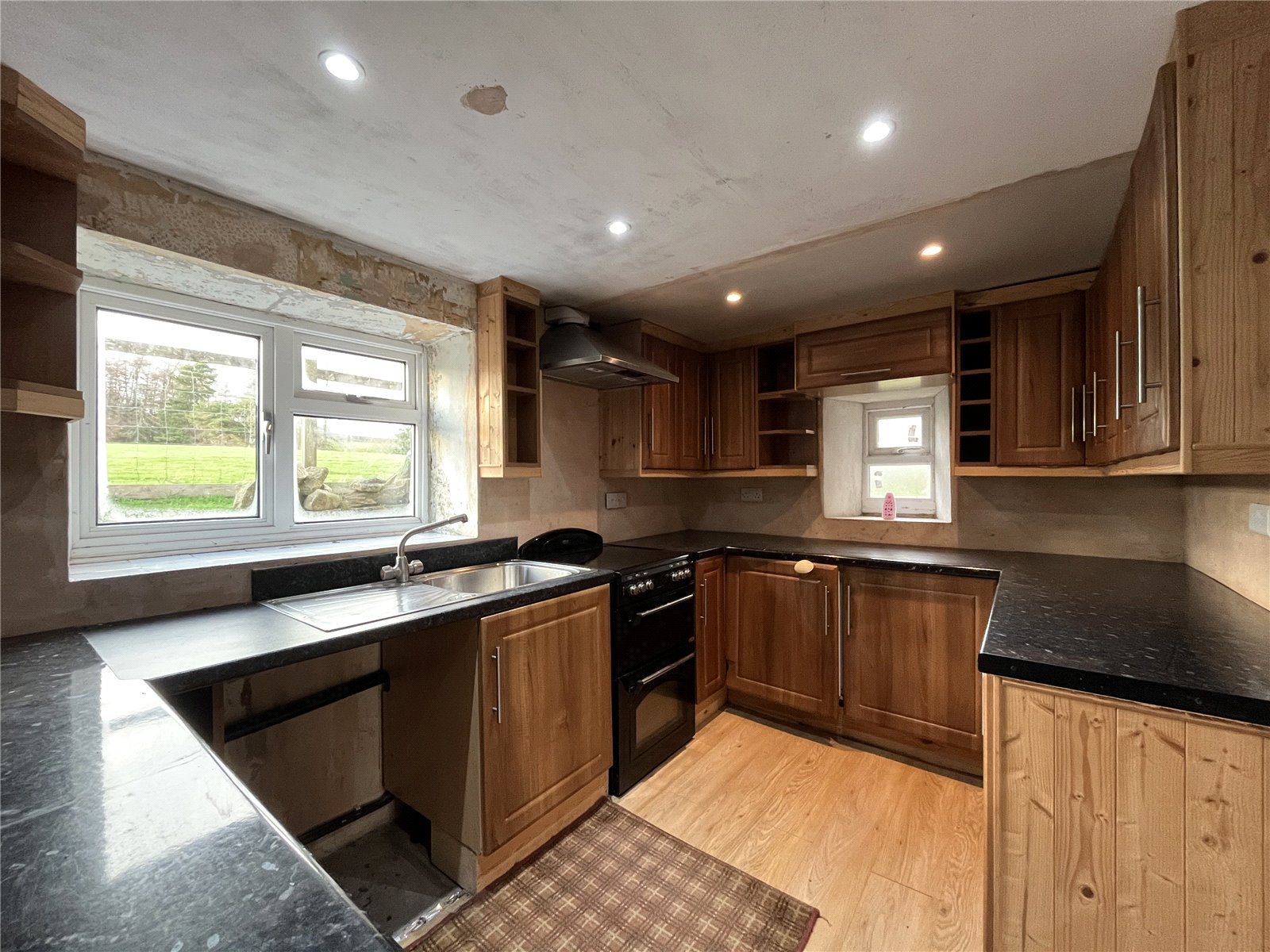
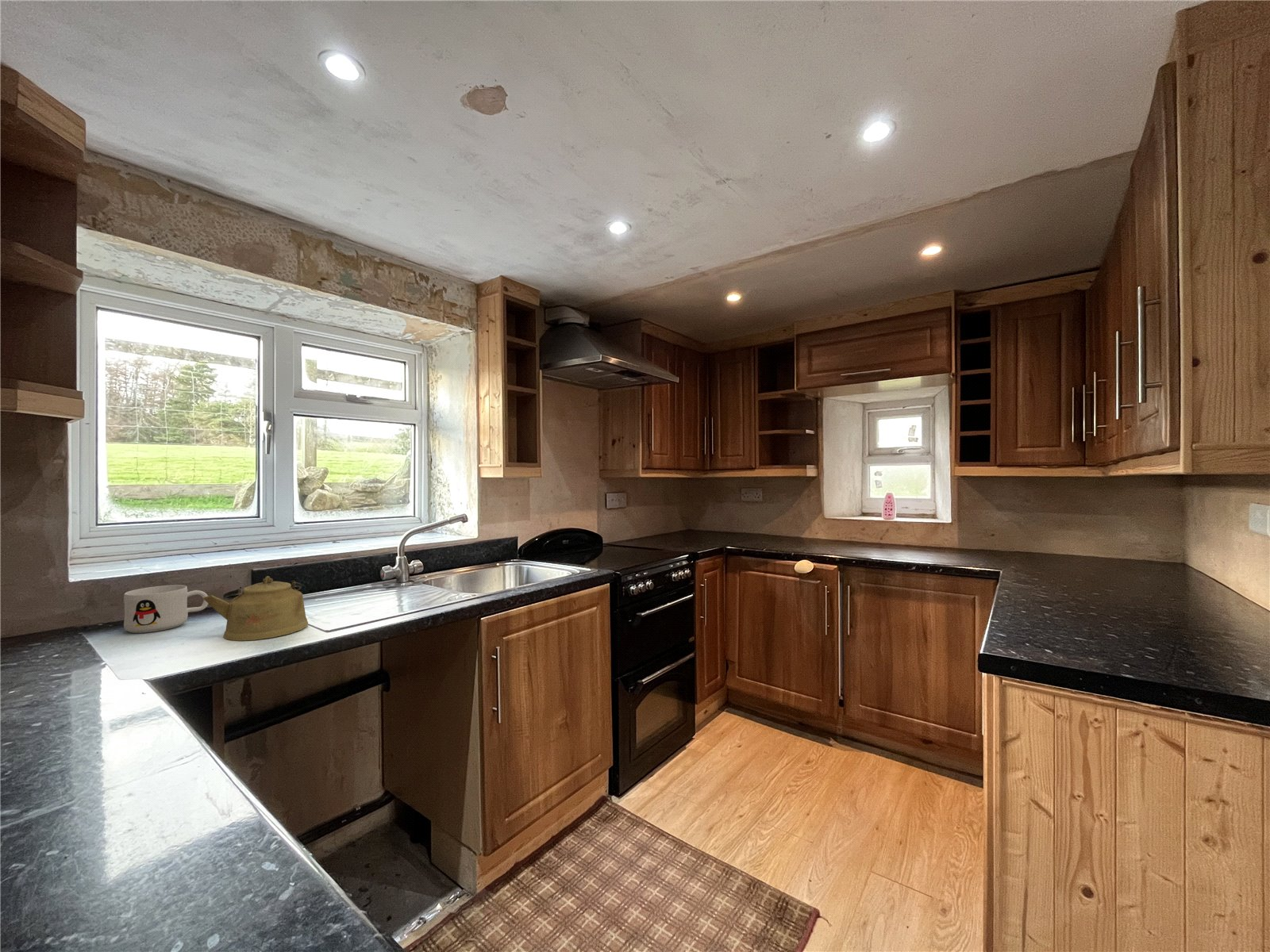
+ kettle [202,575,309,642]
+ mug [123,584,209,634]
